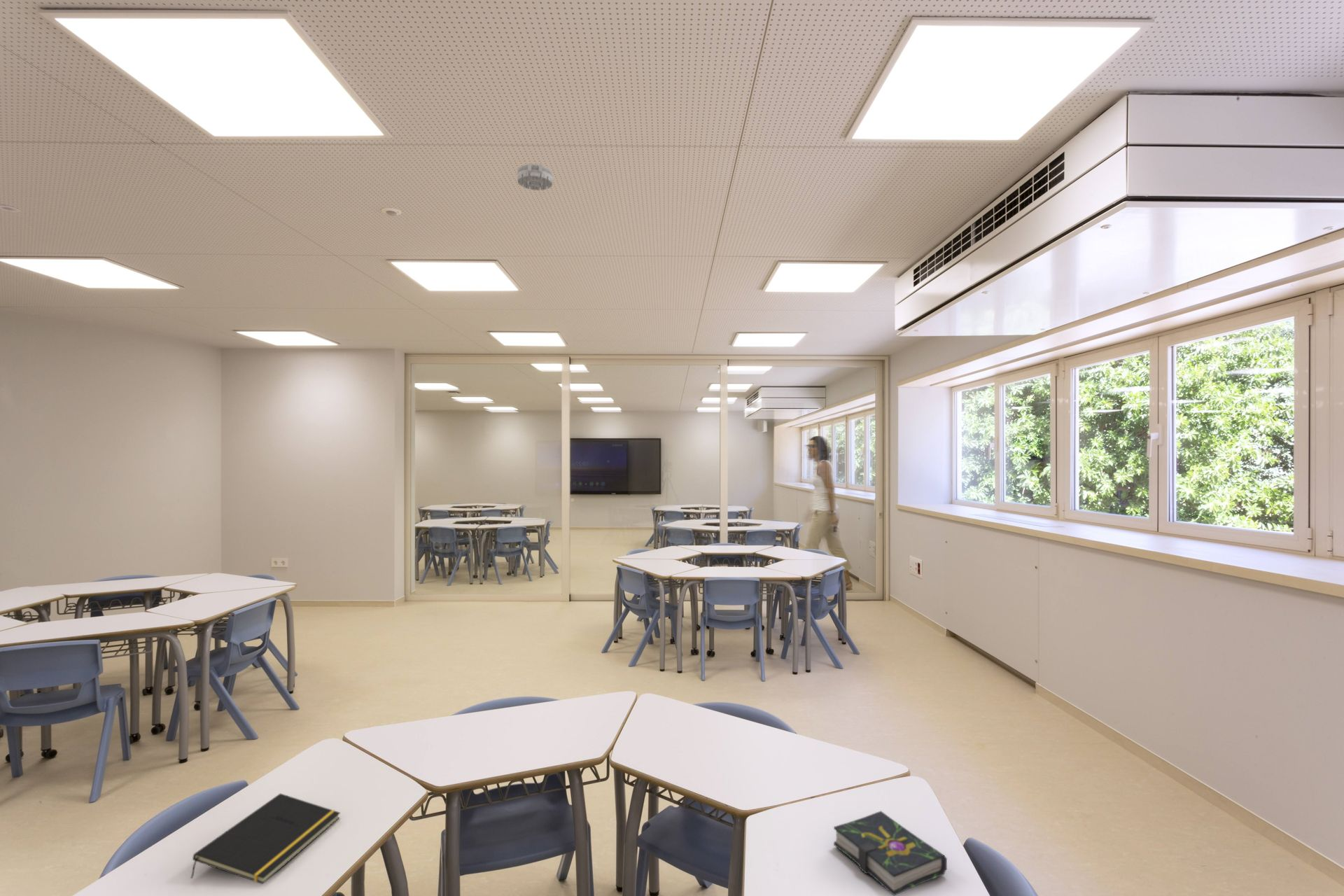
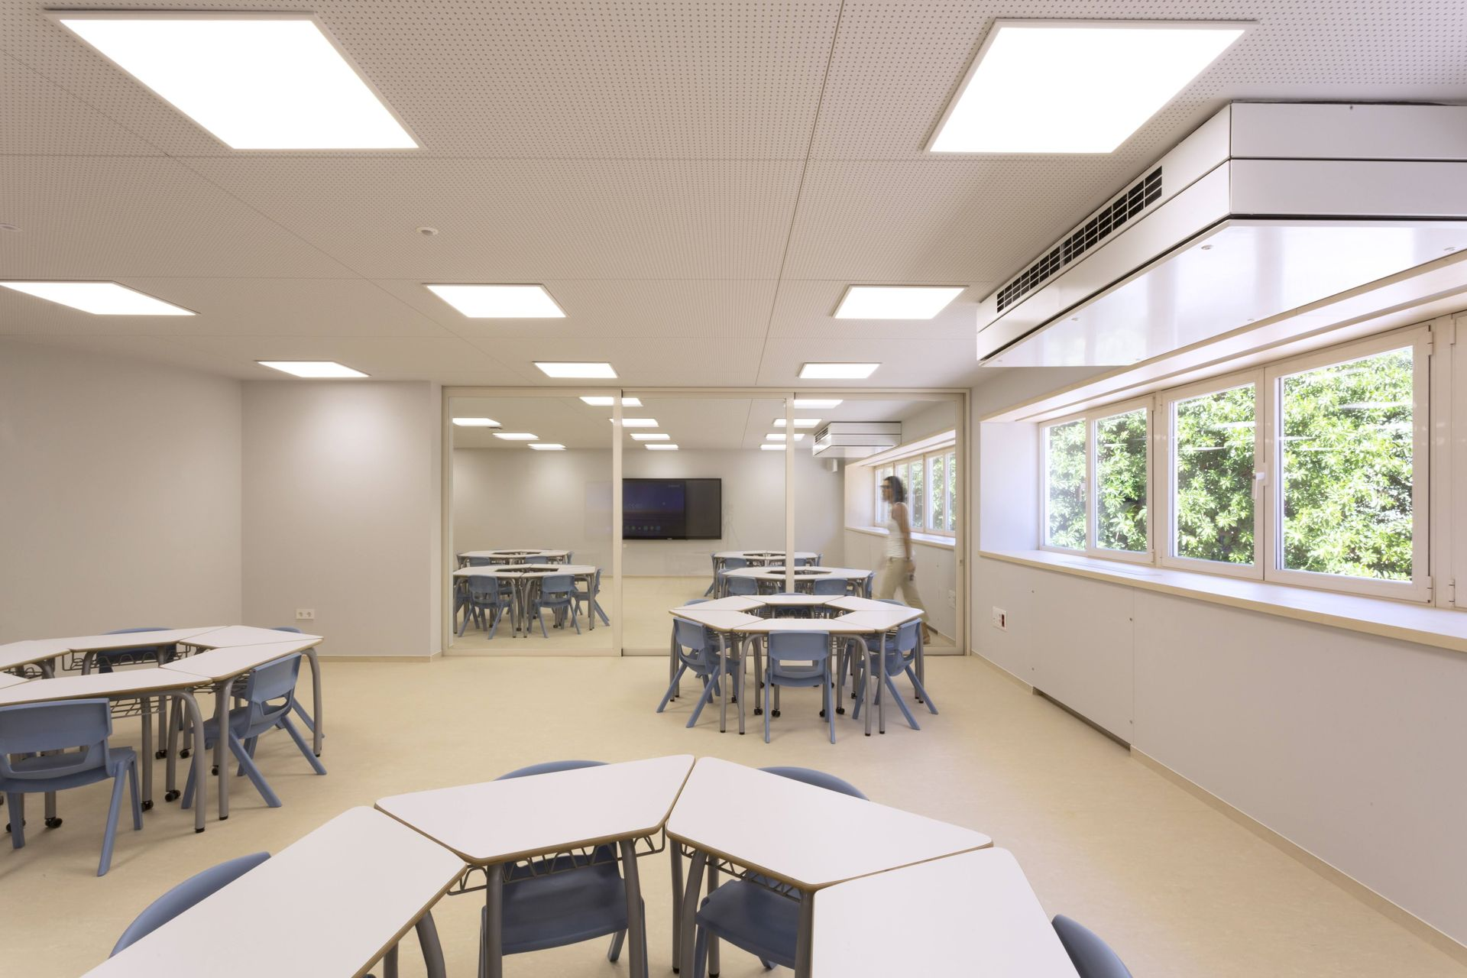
- book [833,810,948,896]
- smoke detector [517,163,553,191]
- notepad [190,793,341,885]
